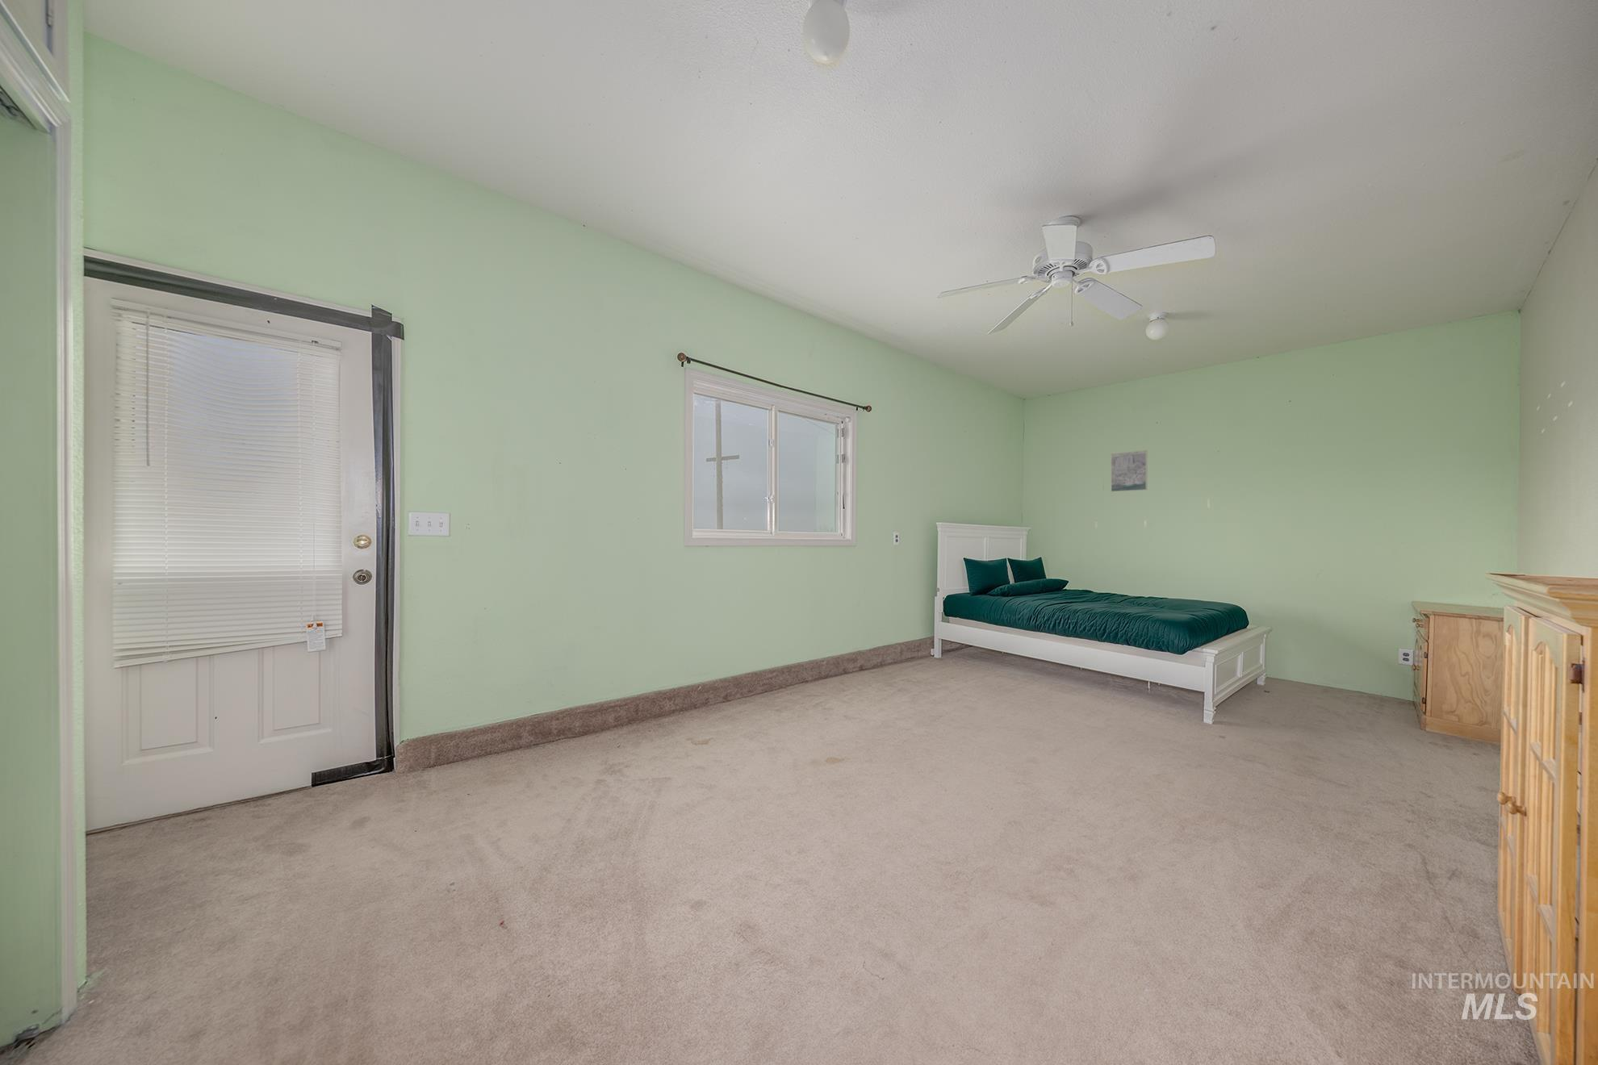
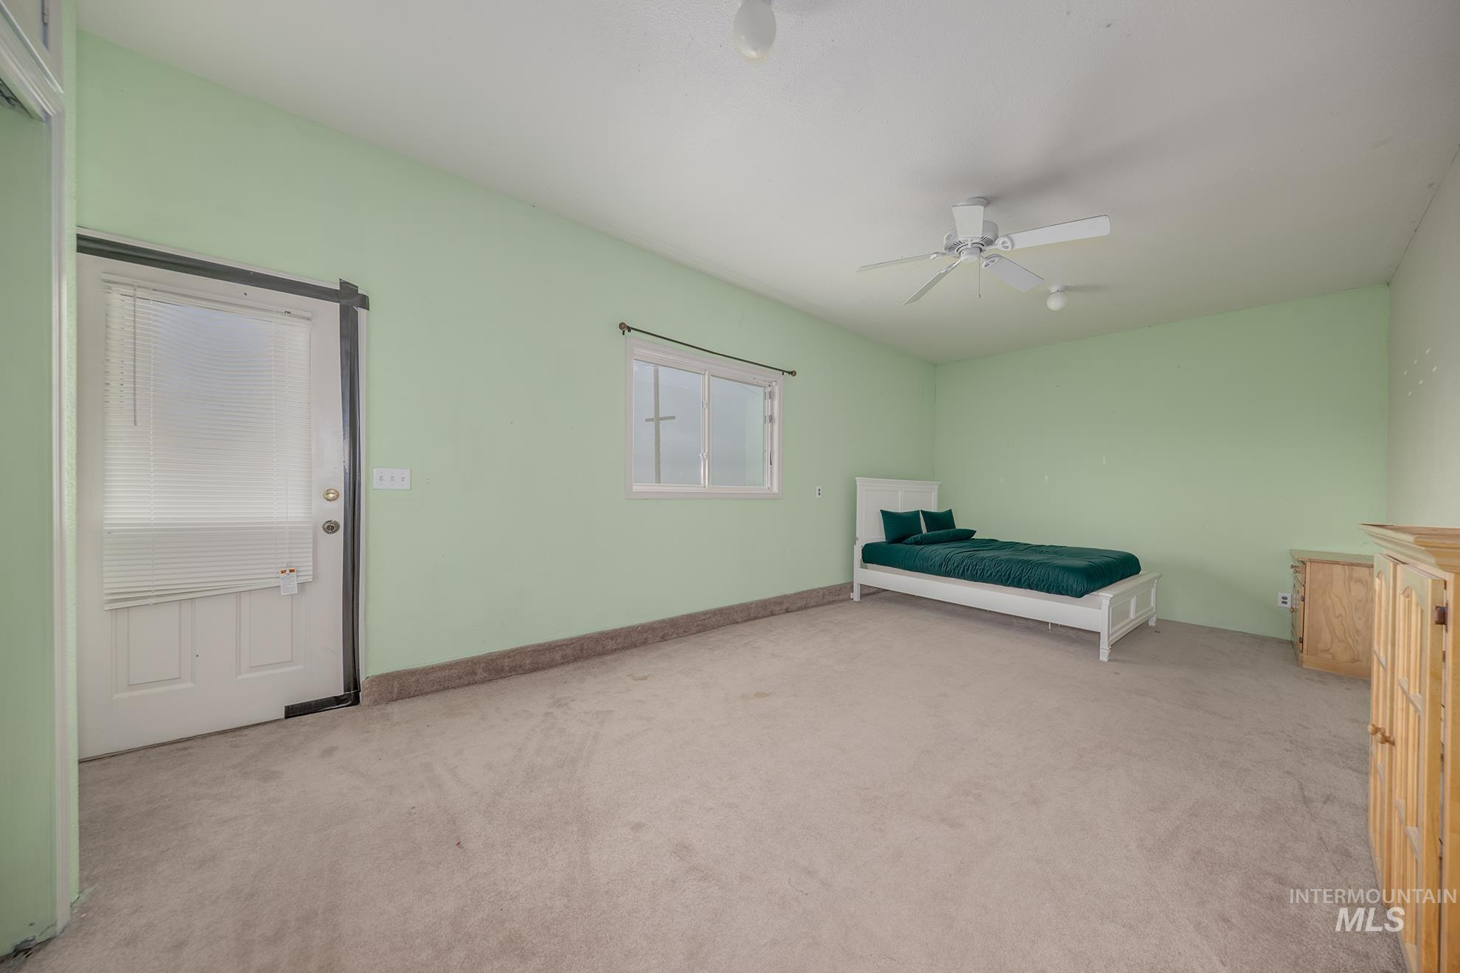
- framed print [1111,449,1149,492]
